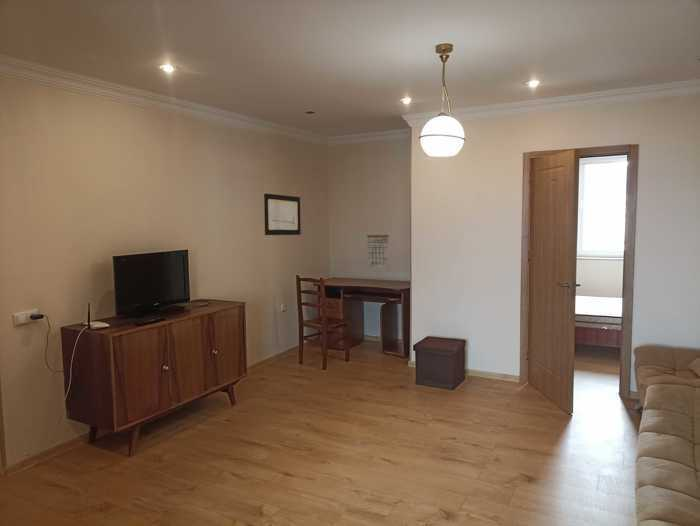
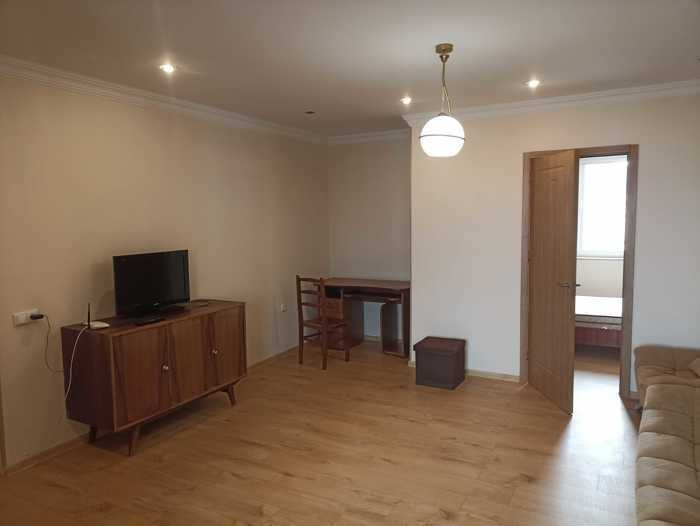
- wall art [263,192,302,236]
- calendar [366,231,389,269]
